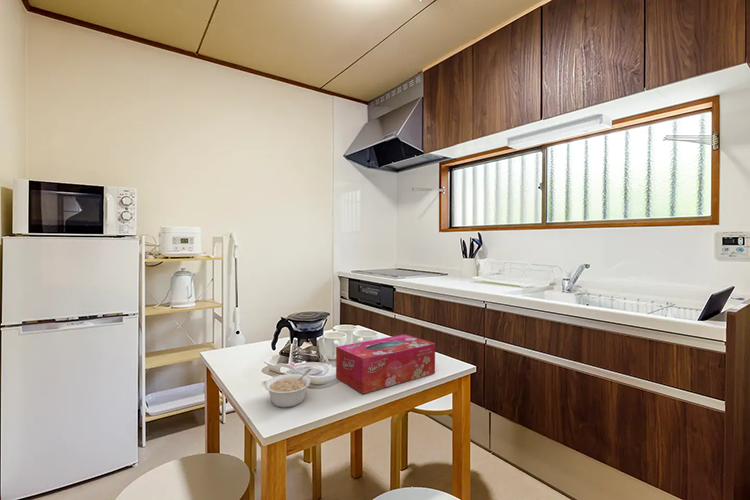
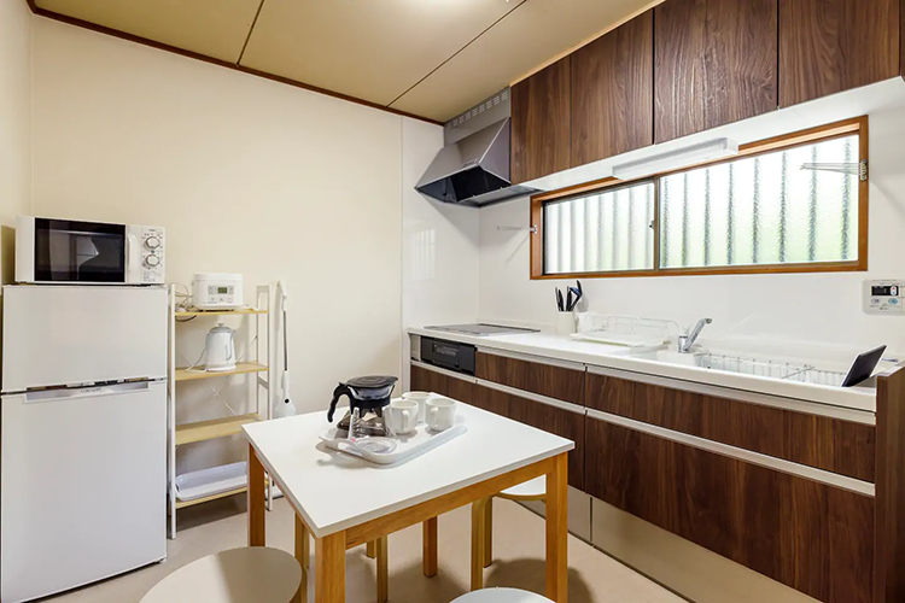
- legume [264,368,312,408]
- tissue box [335,333,436,394]
